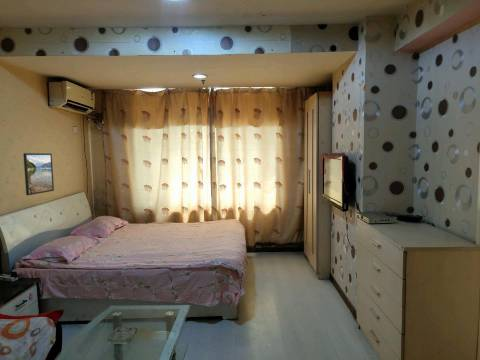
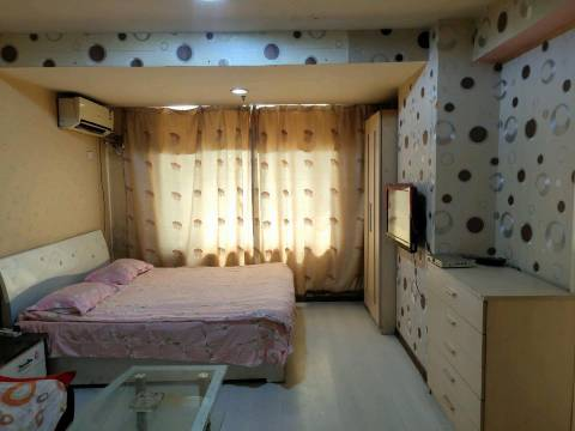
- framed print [22,152,55,196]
